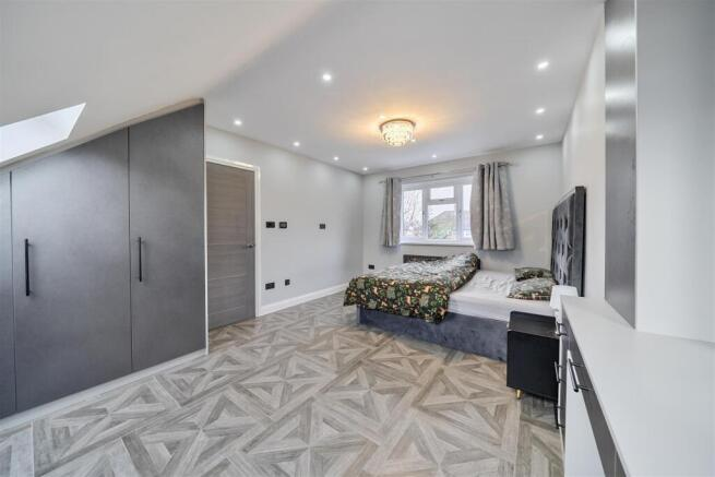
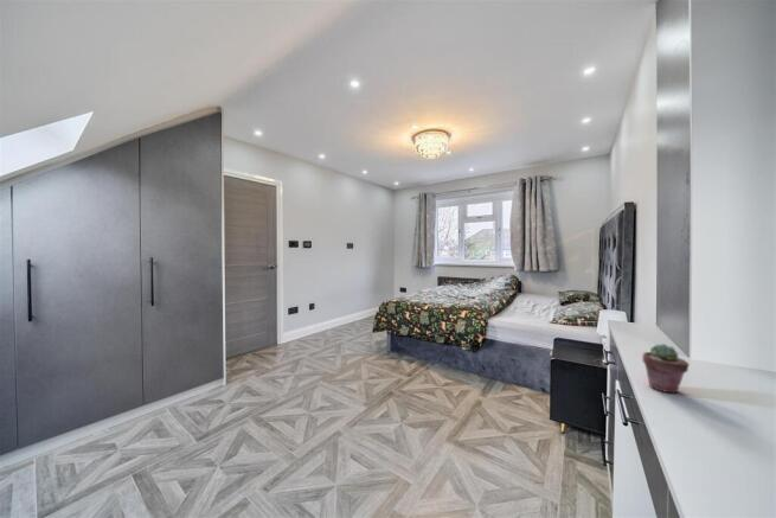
+ potted succulent [641,343,690,394]
